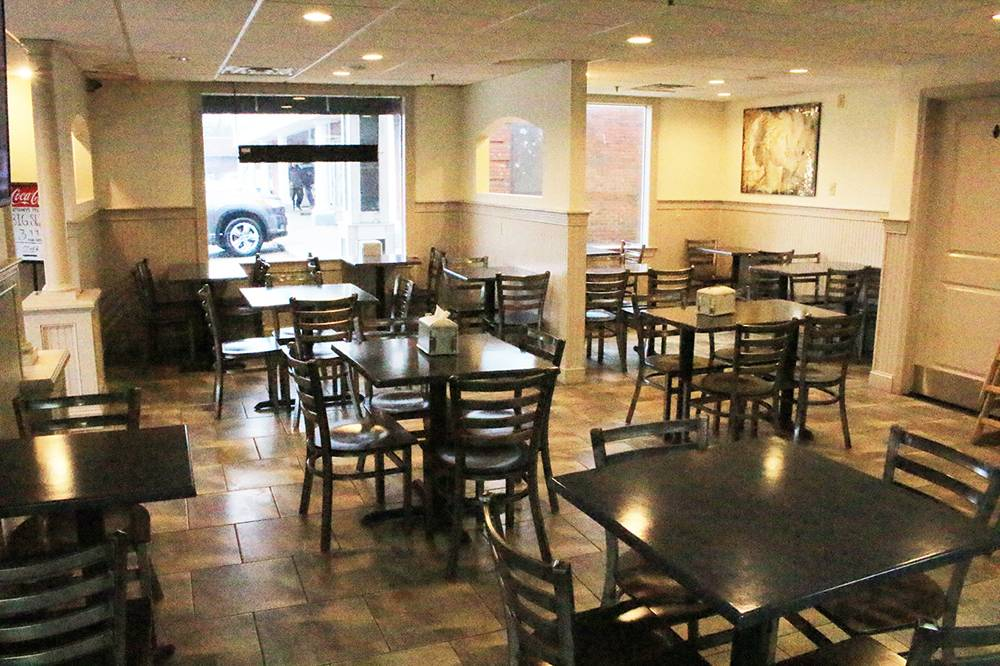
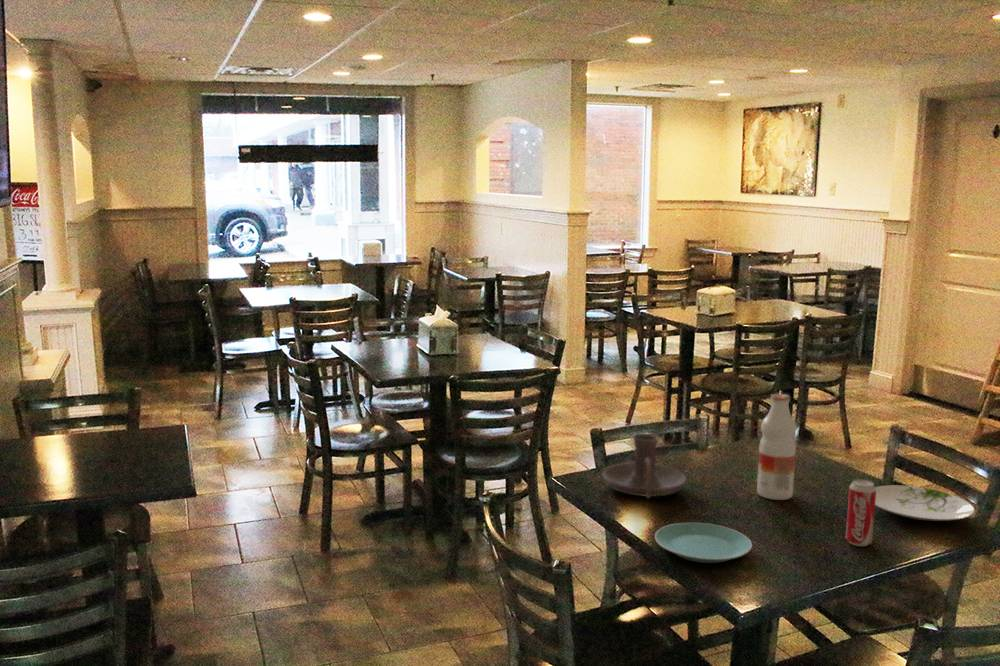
+ beverage can [845,478,876,547]
+ juice bottle [756,393,797,501]
+ candle holder [602,433,688,500]
+ plate [654,522,753,564]
+ plate [875,484,976,522]
